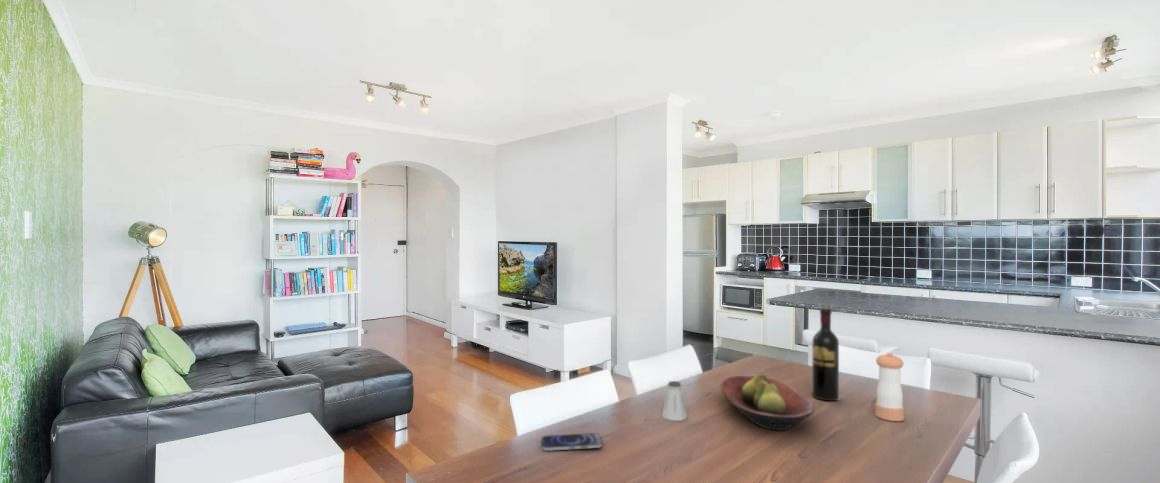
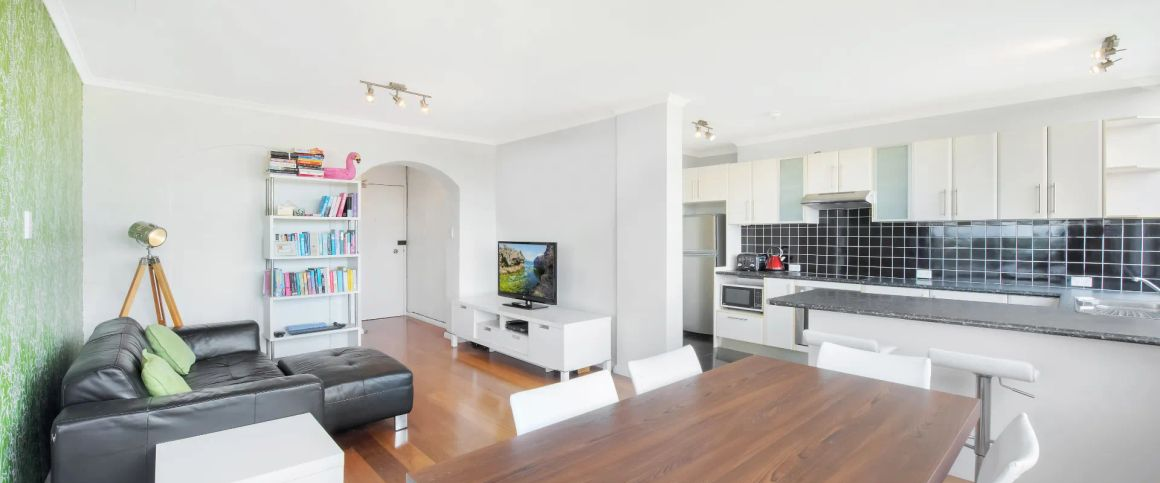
- fruit bowl [719,372,815,431]
- smartphone [541,432,603,452]
- saltshaker [661,380,688,422]
- pepper shaker [874,352,905,422]
- wine bottle [811,306,840,402]
